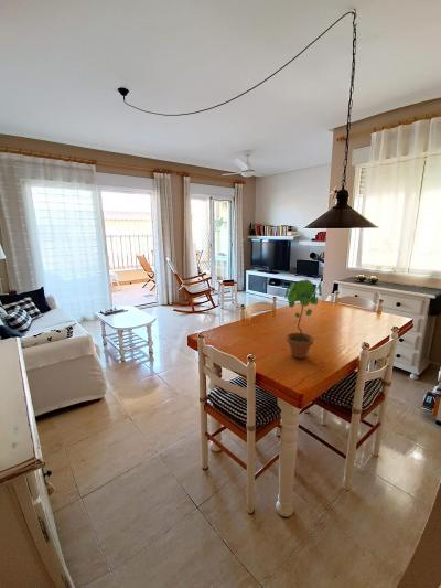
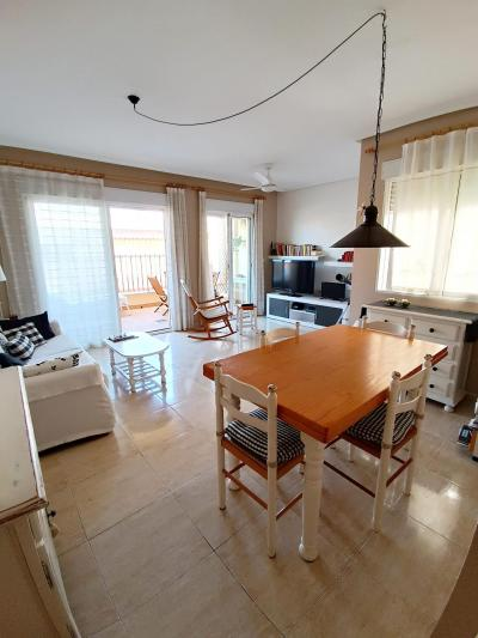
- potted plant [283,278,323,360]
